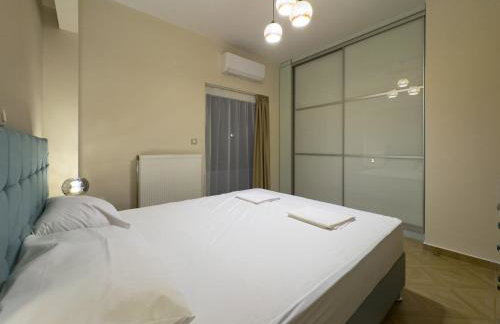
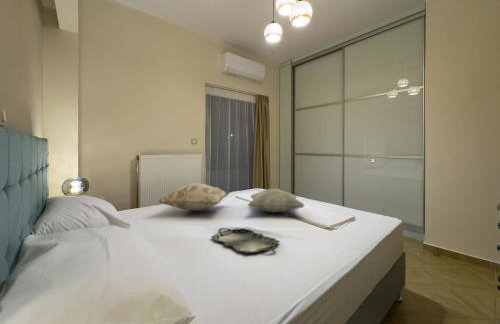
+ decorative pillow [247,187,306,214]
+ serving tray [211,227,281,254]
+ decorative pillow [158,182,230,212]
